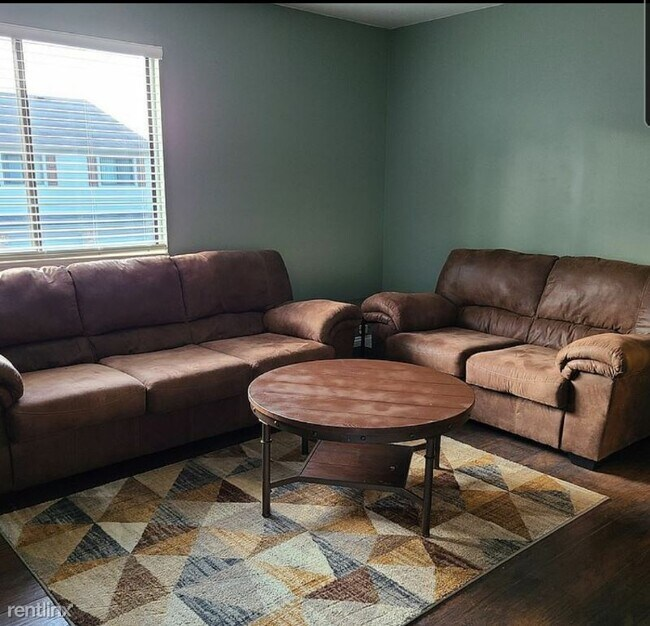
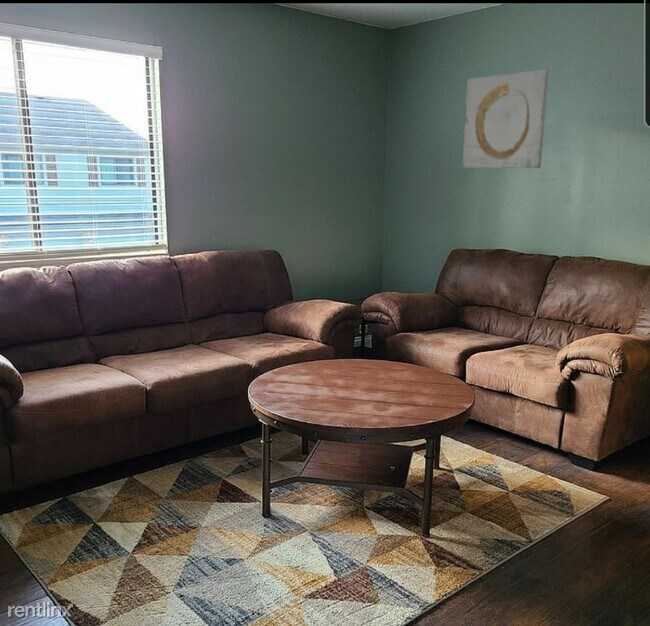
+ wall art [461,68,550,169]
